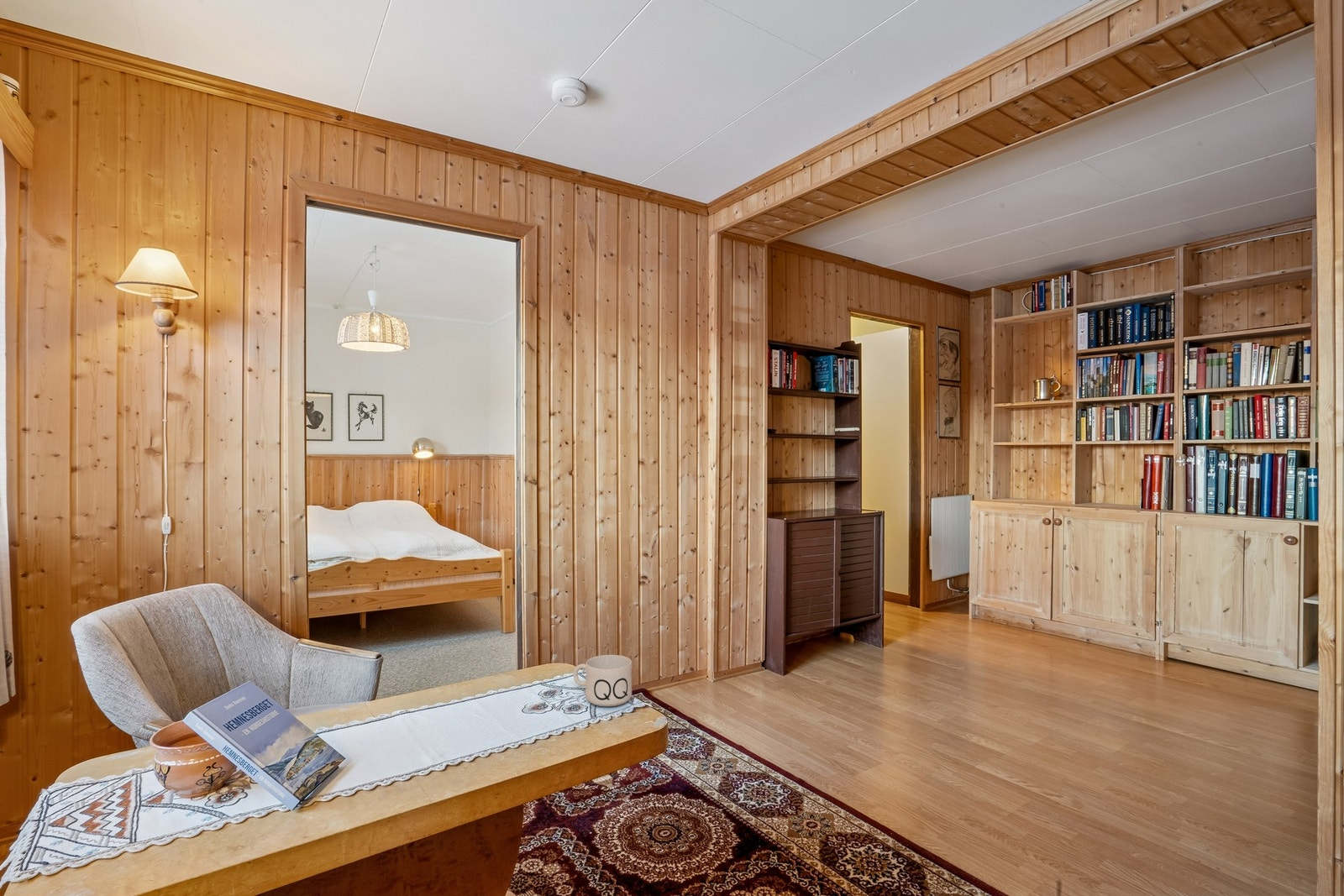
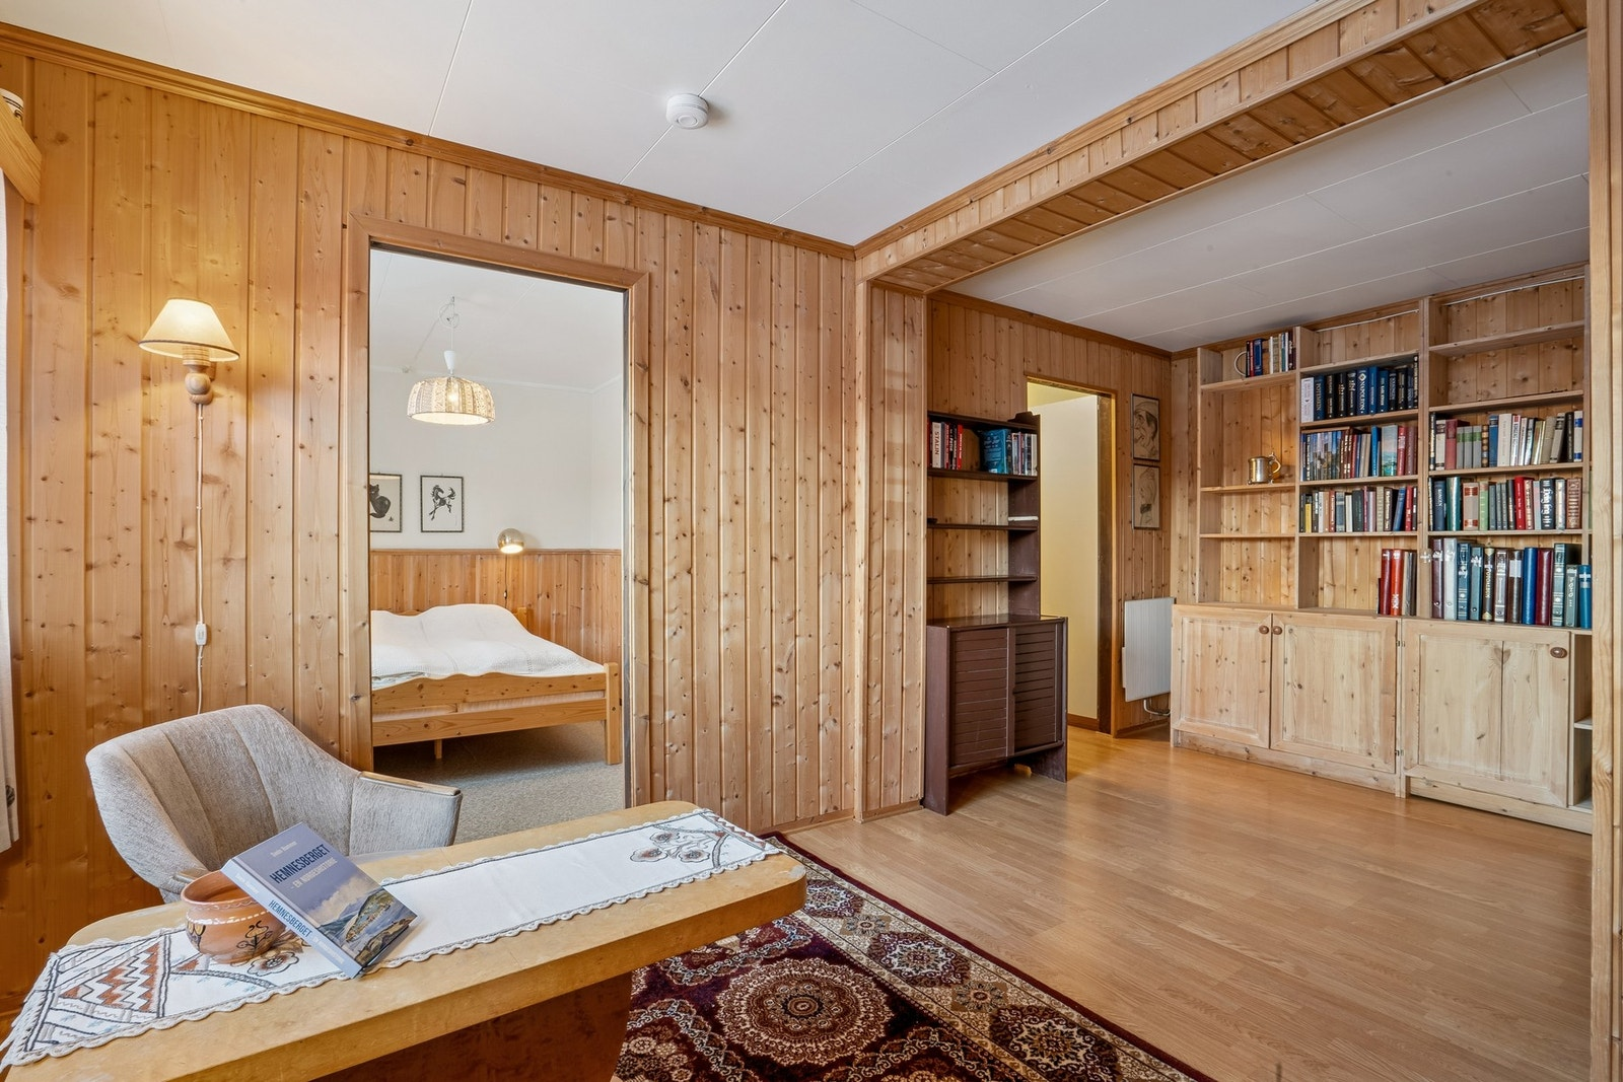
- mug [573,654,633,707]
